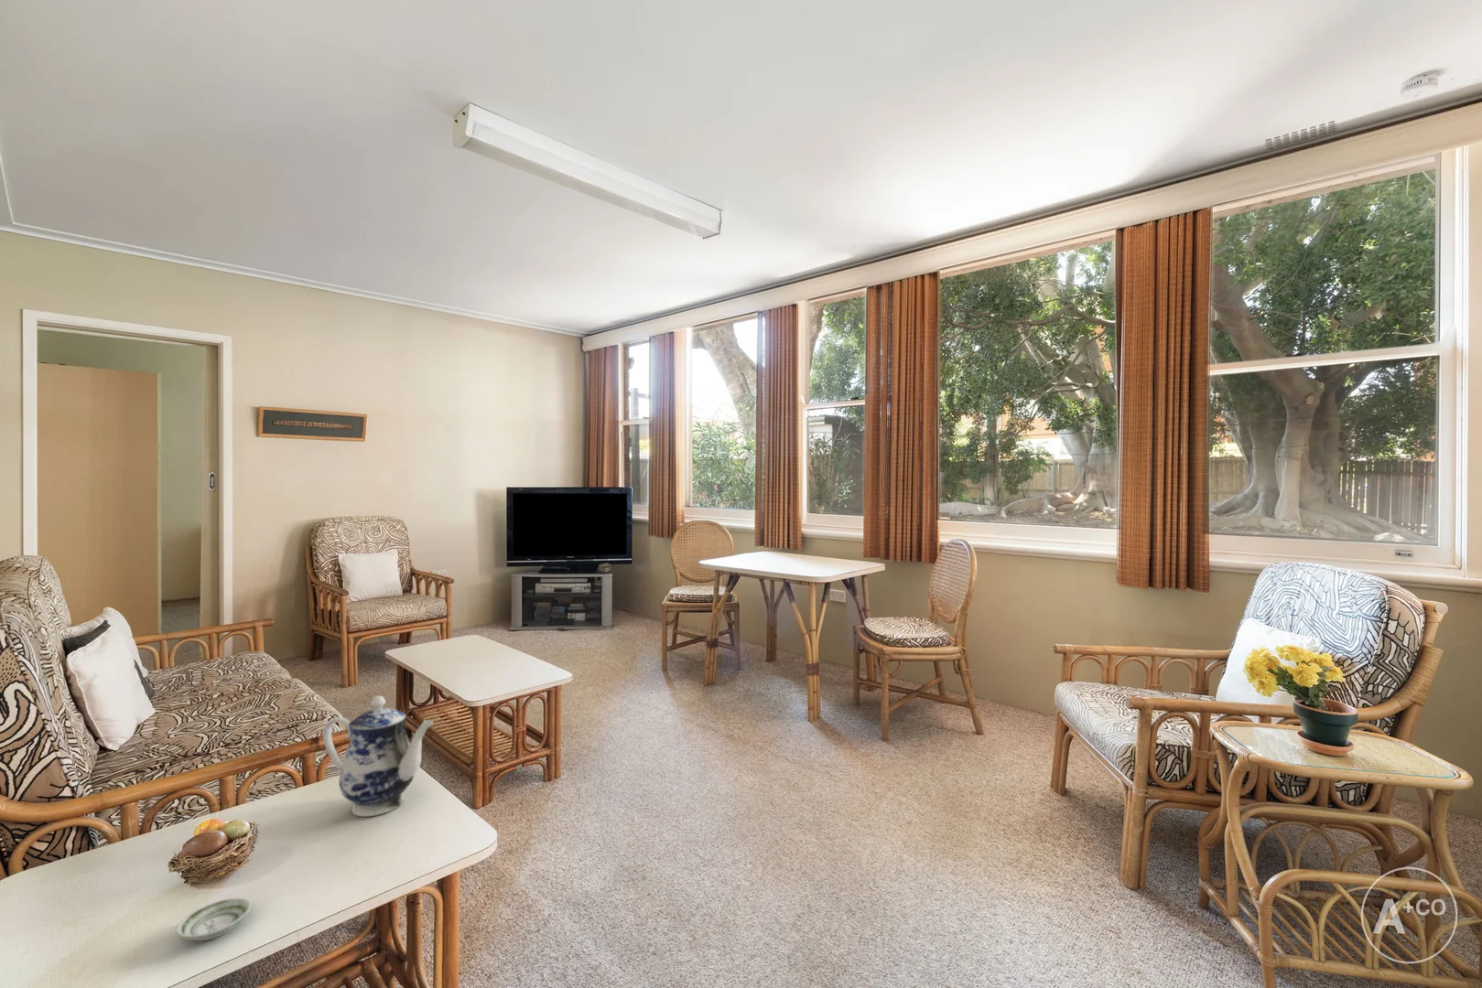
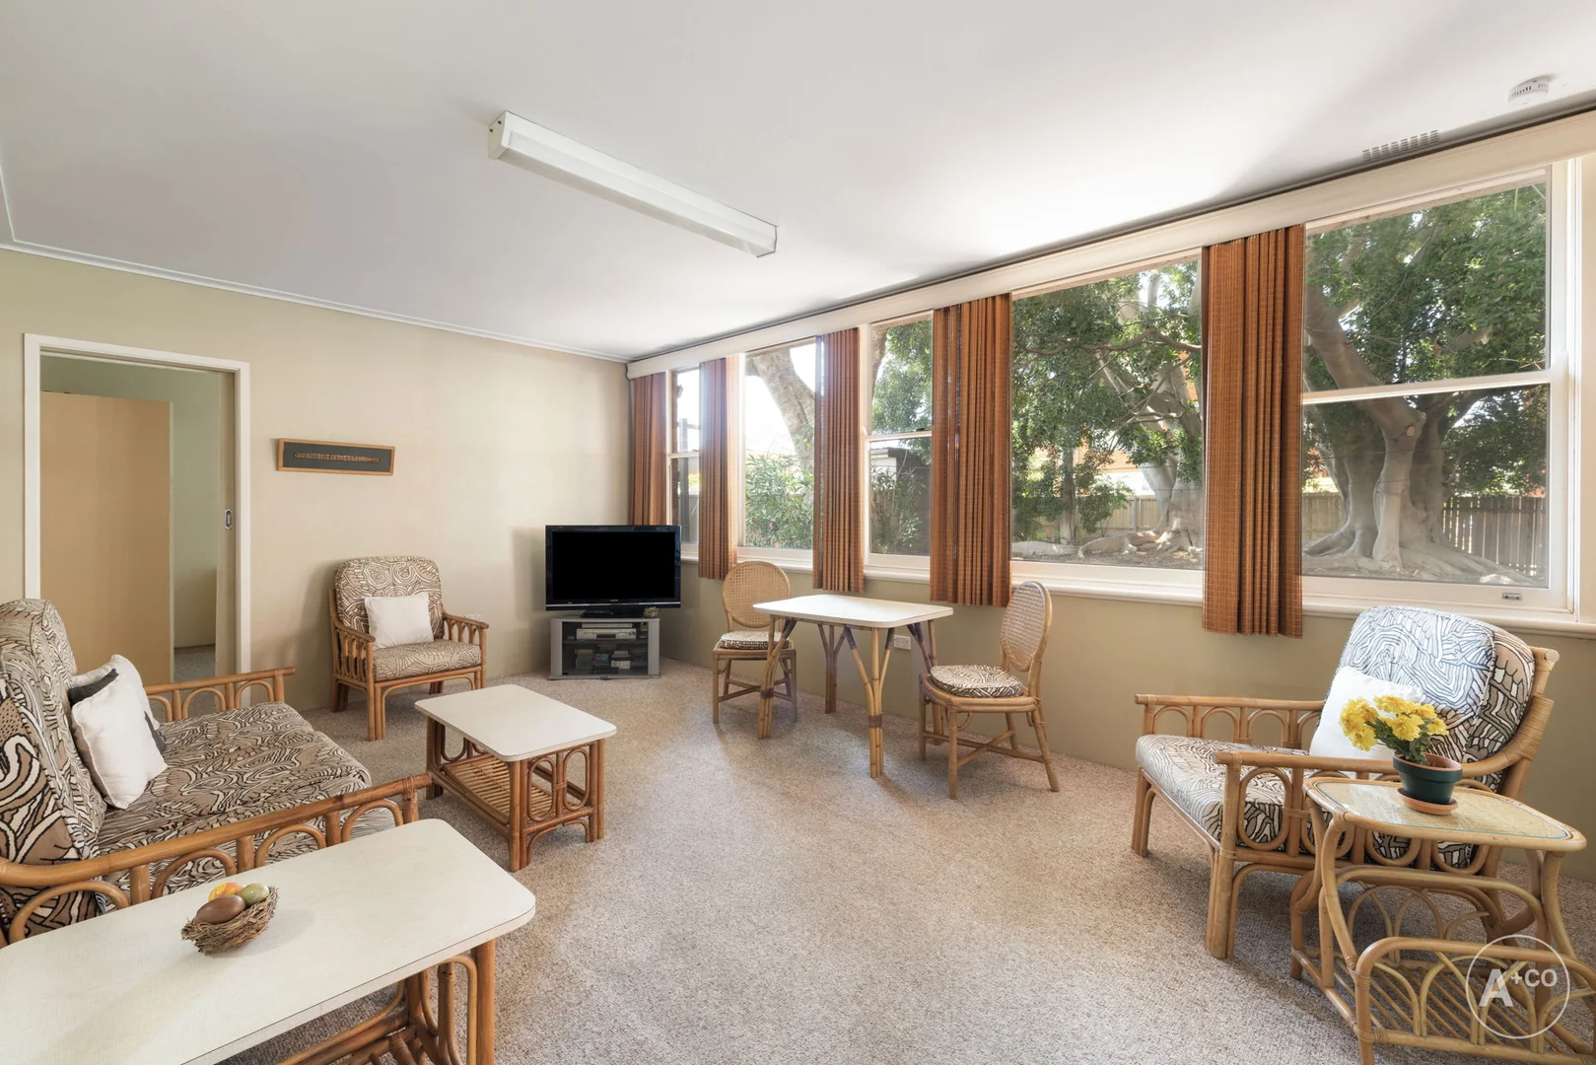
- teapot [322,696,434,818]
- saucer [174,898,253,942]
